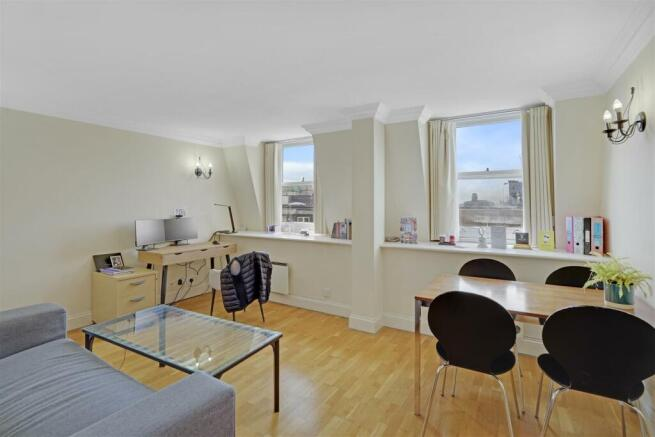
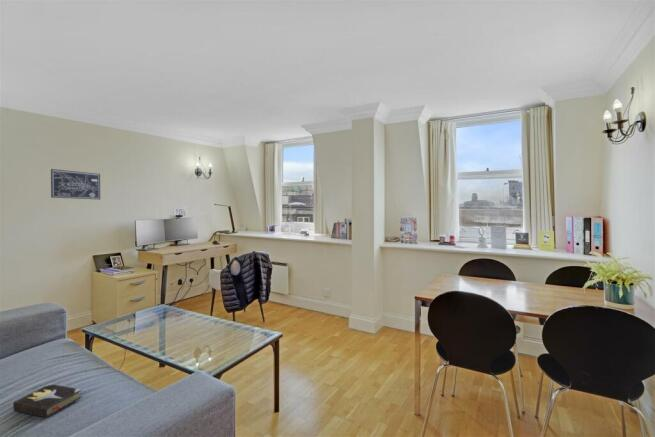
+ hardback book [12,382,83,419]
+ wall art [50,168,101,201]
